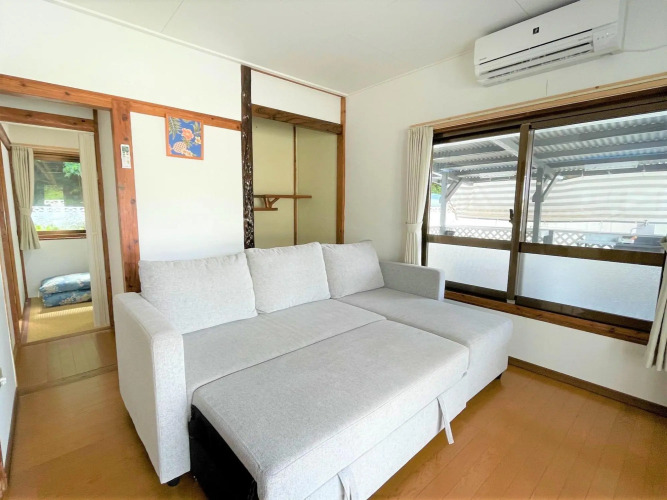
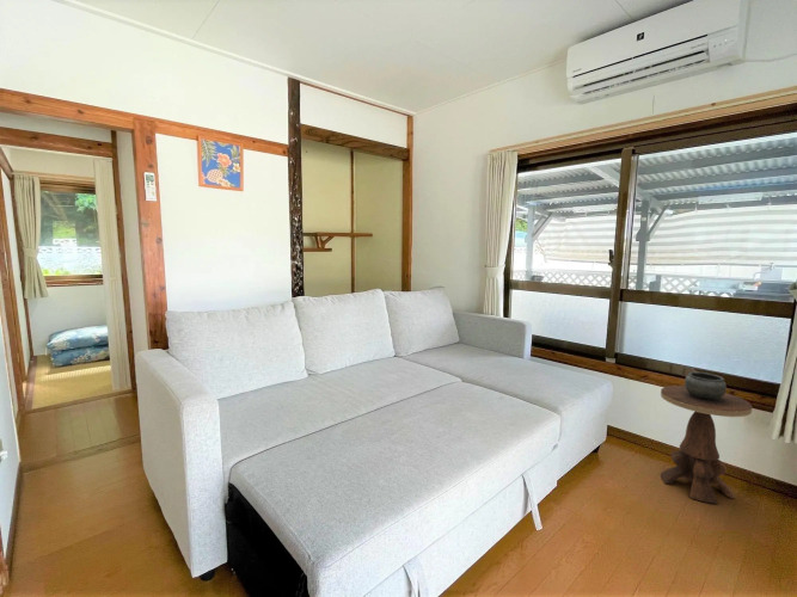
+ side table [660,371,753,505]
